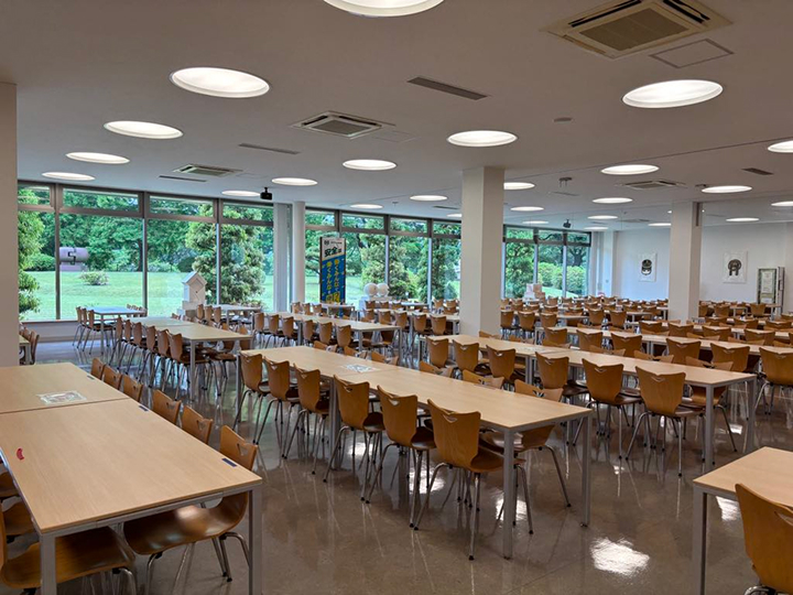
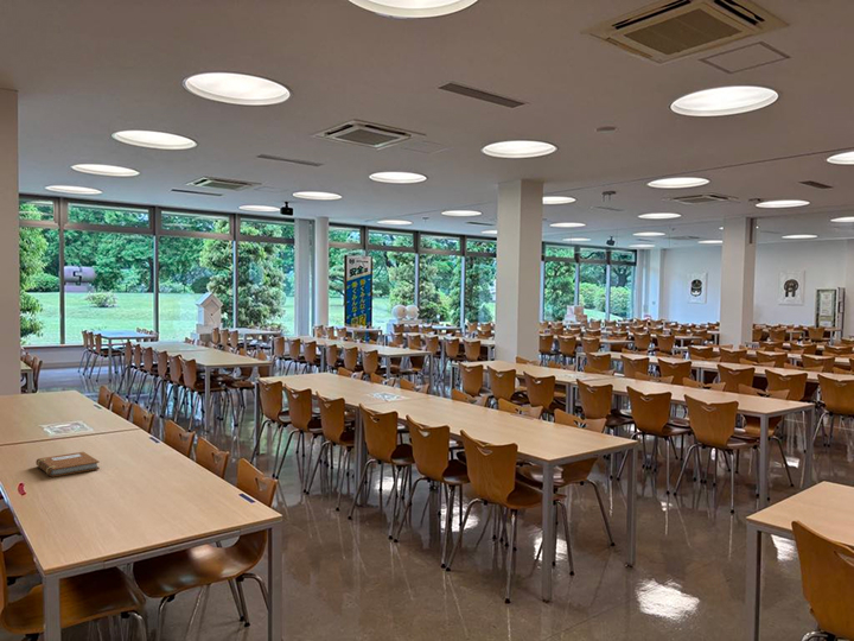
+ notebook [34,451,101,478]
